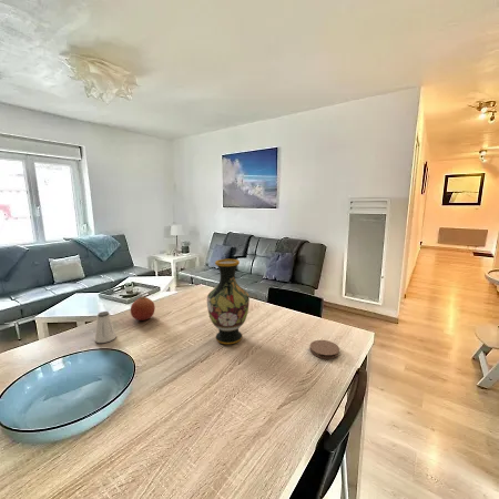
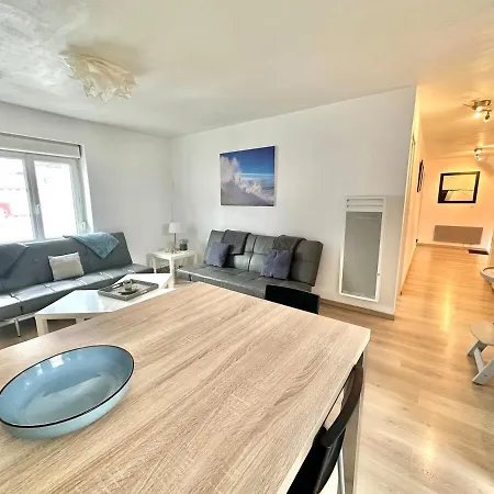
- fruit [130,296,156,322]
- coaster [308,339,340,360]
- saltshaker [94,310,118,344]
- vase [206,258,251,345]
